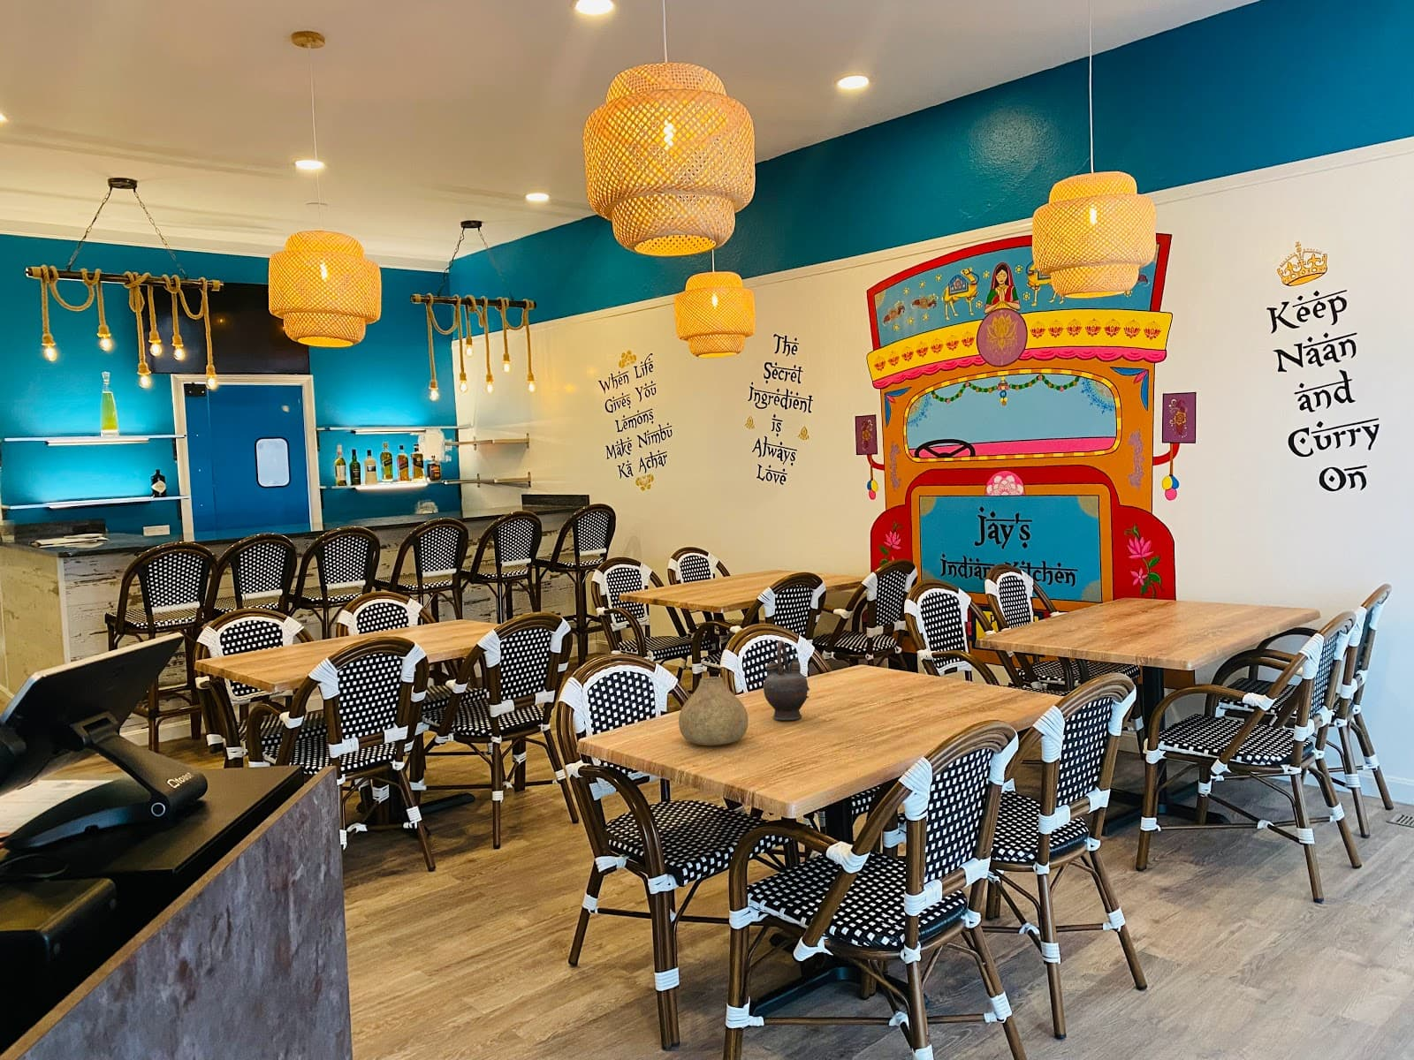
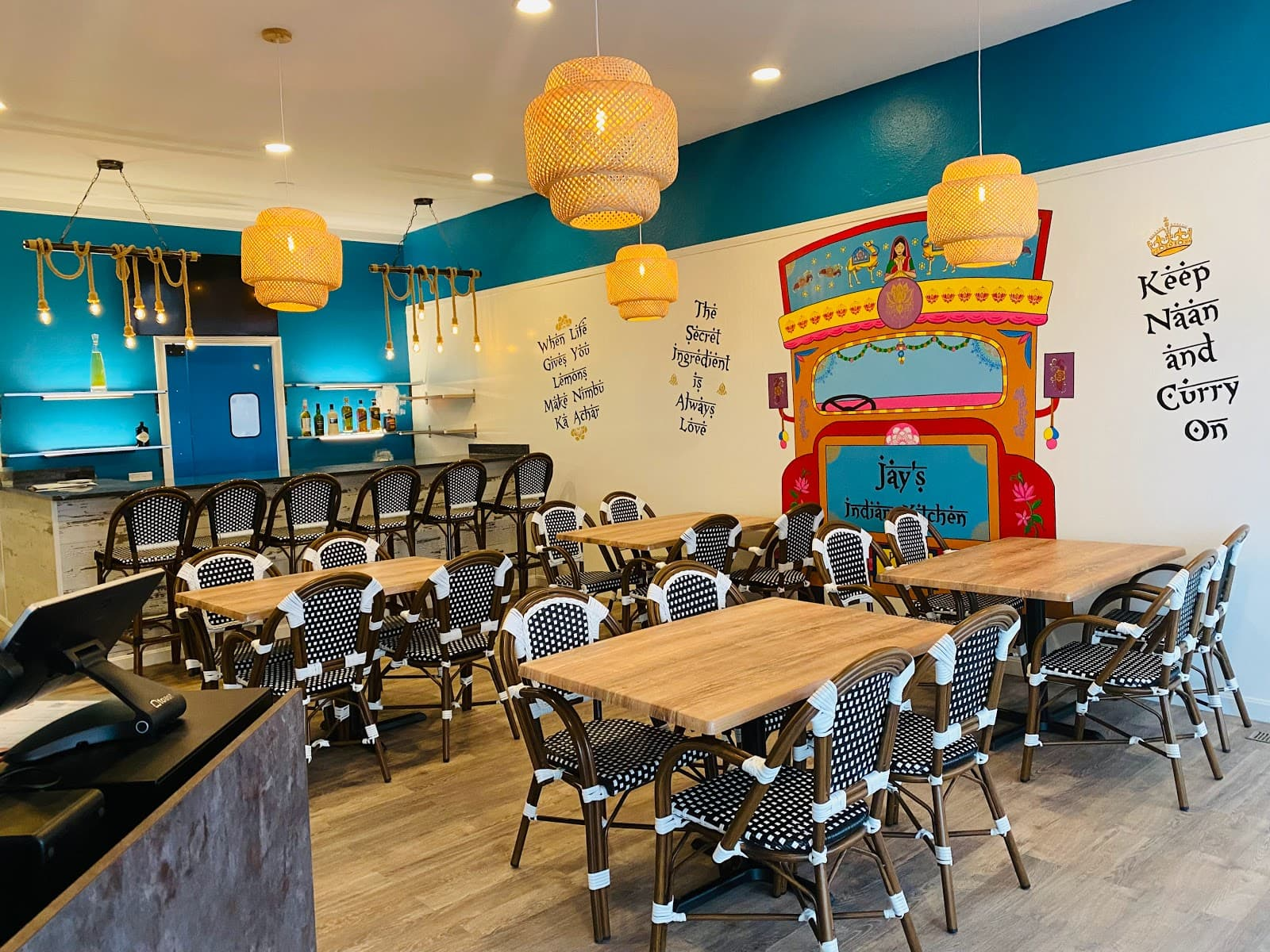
- vase [678,676,749,746]
- teapot [763,639,811,720]
